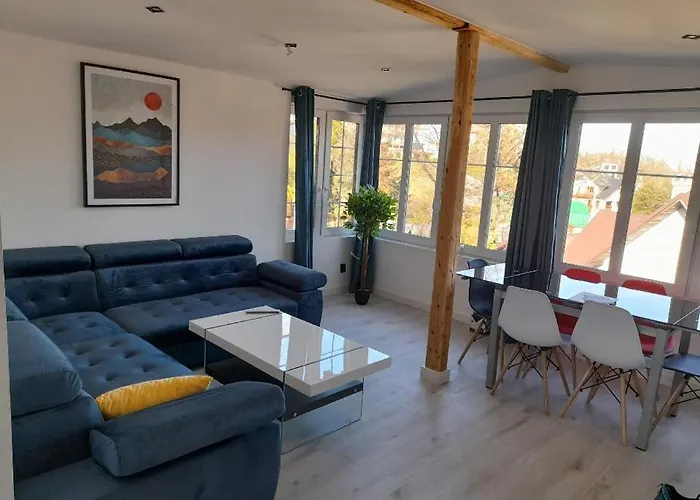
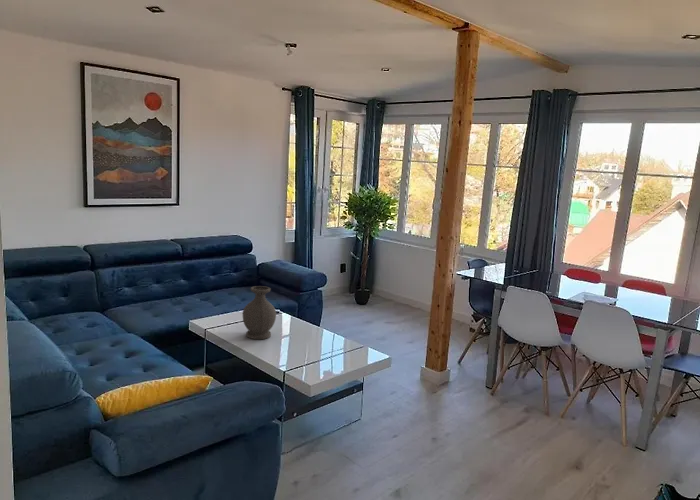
+ vase [242,285,277,340]
